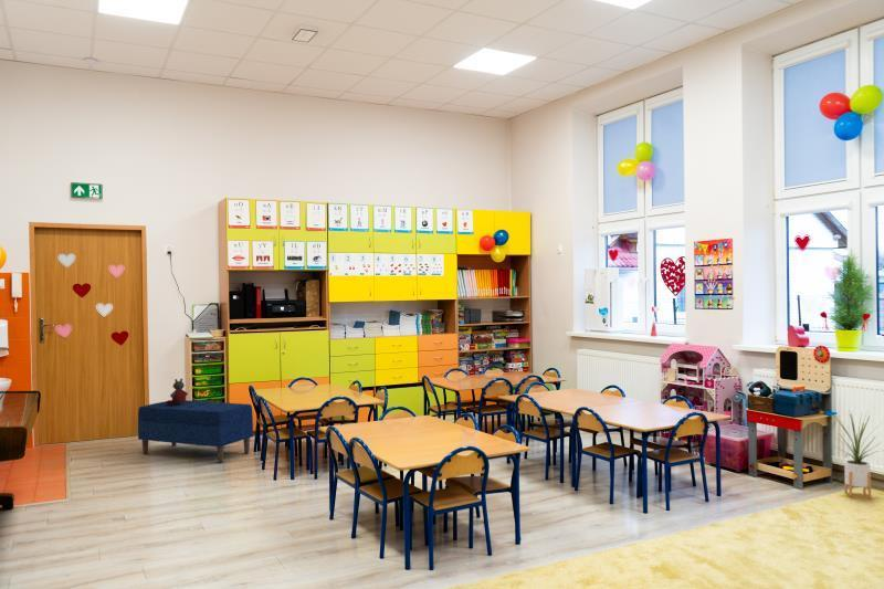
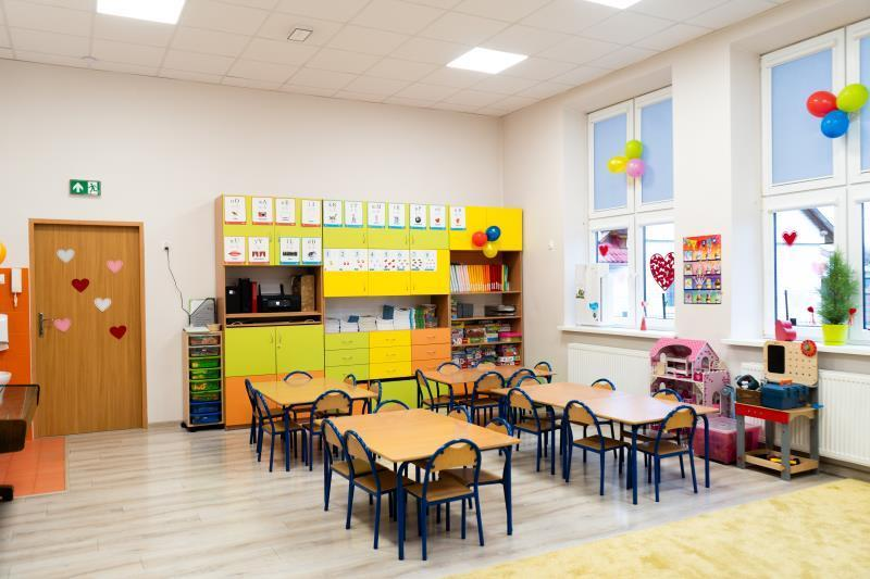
- stuffed bear [166,378,189,404]
- house plant [834,409,884,499]
- bench [137,399,254,464]
